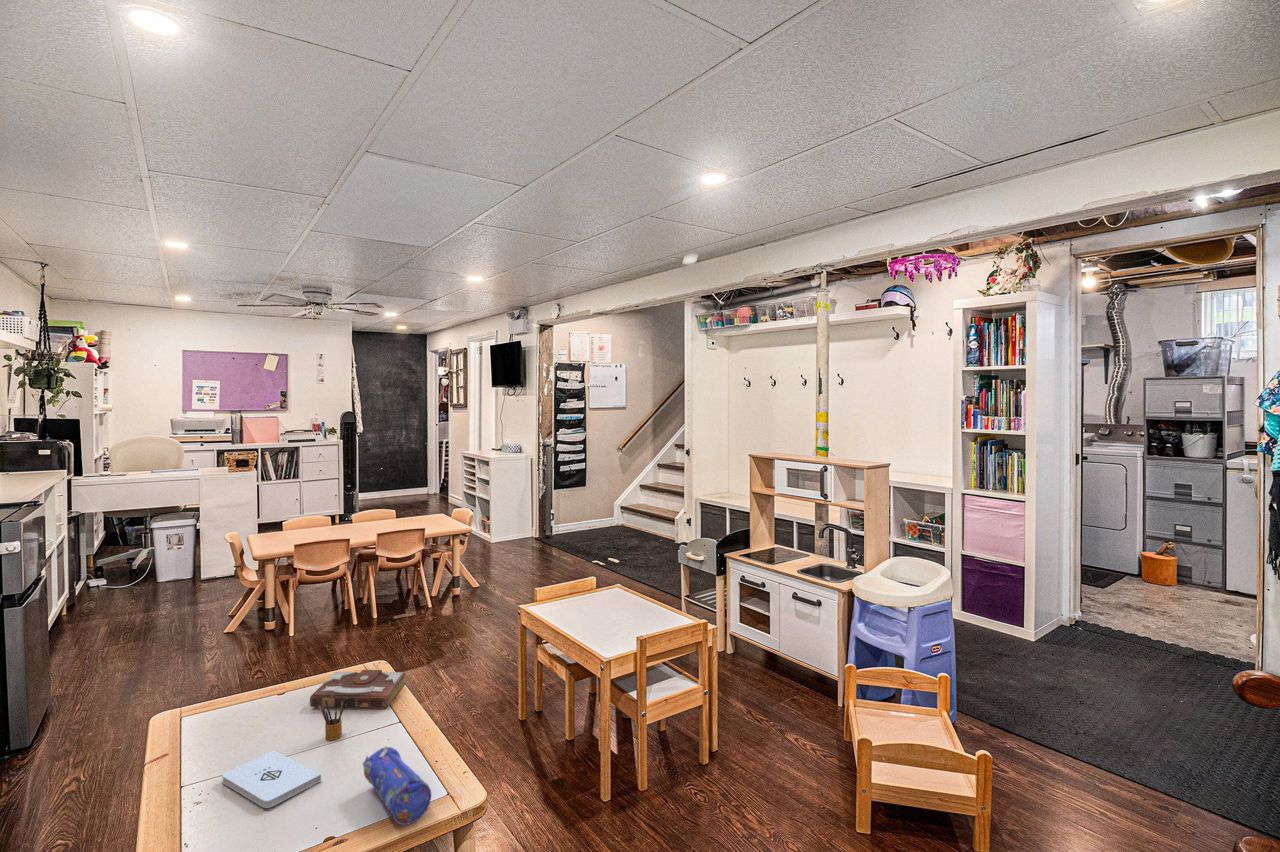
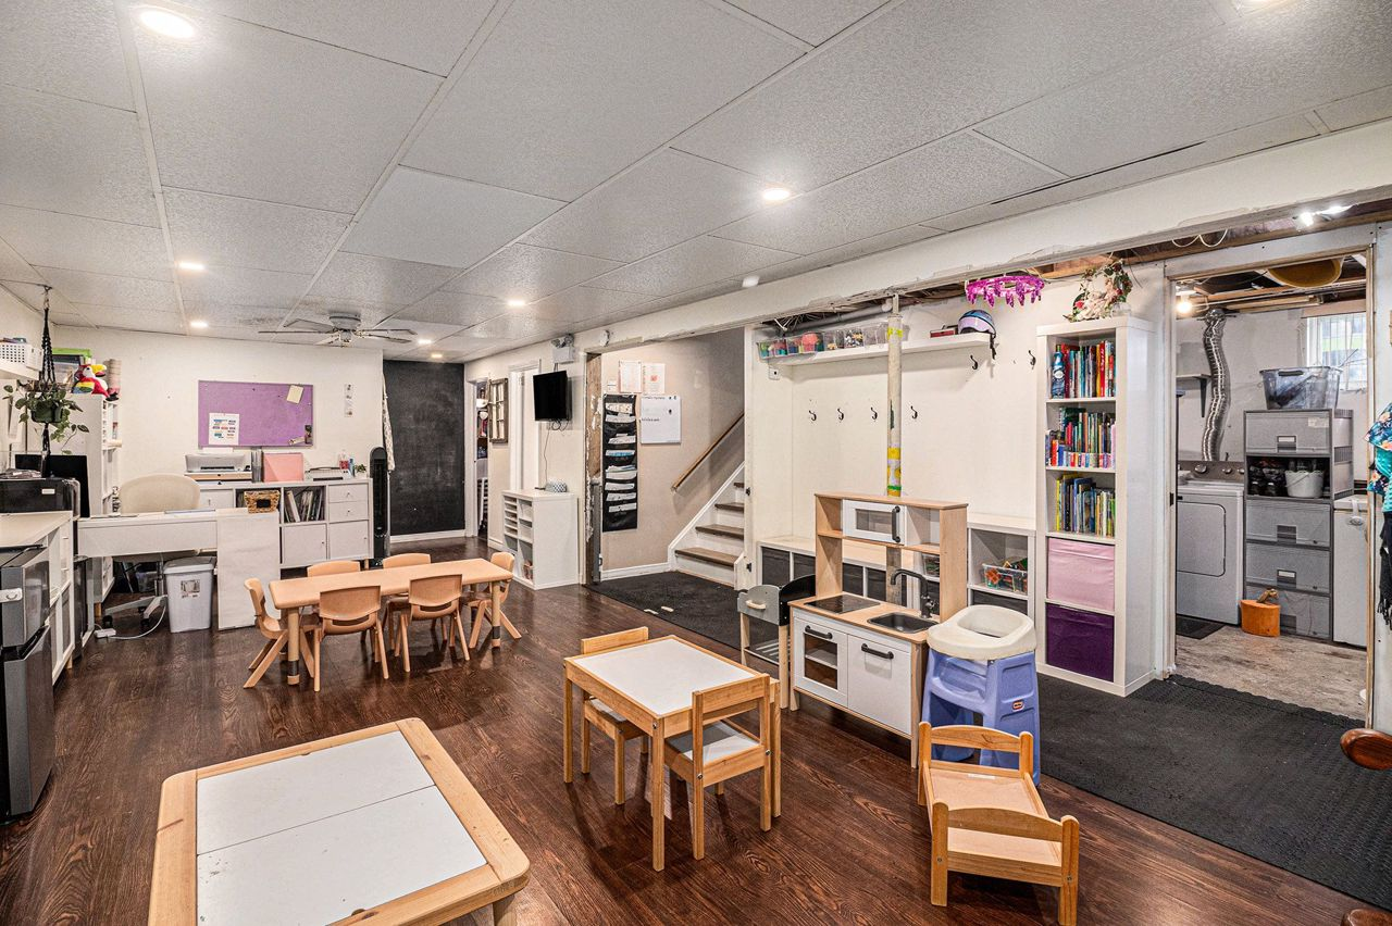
- book [309,669,407,709]
- pencil case [362,745,432,826]
- notepad [221,749,322,809]
- pencil box [318,696,348,741]
